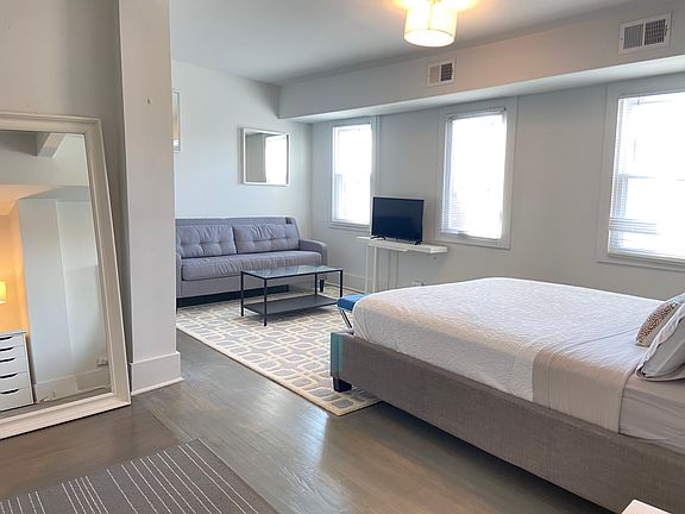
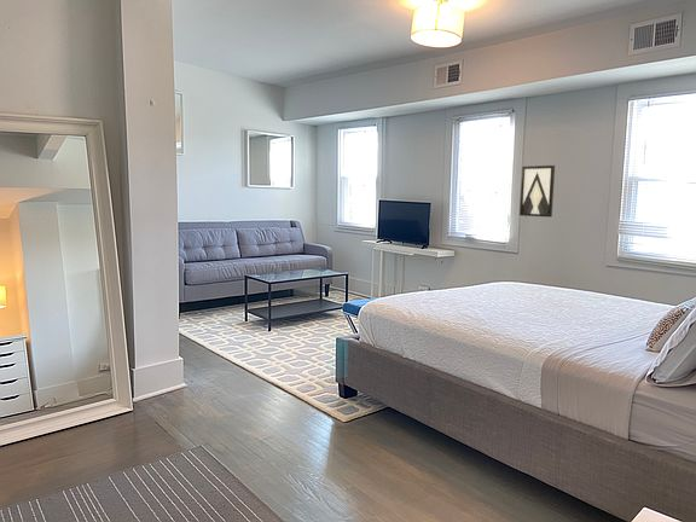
+ wall art [518,164,556,219]
